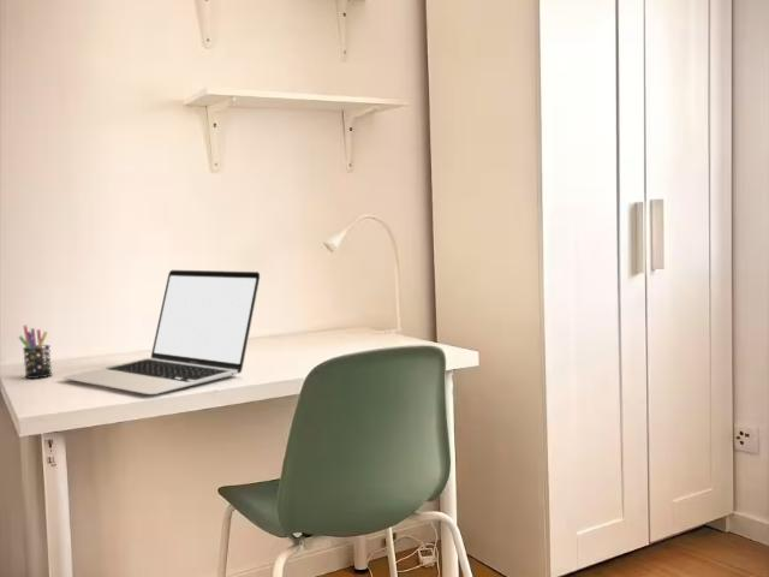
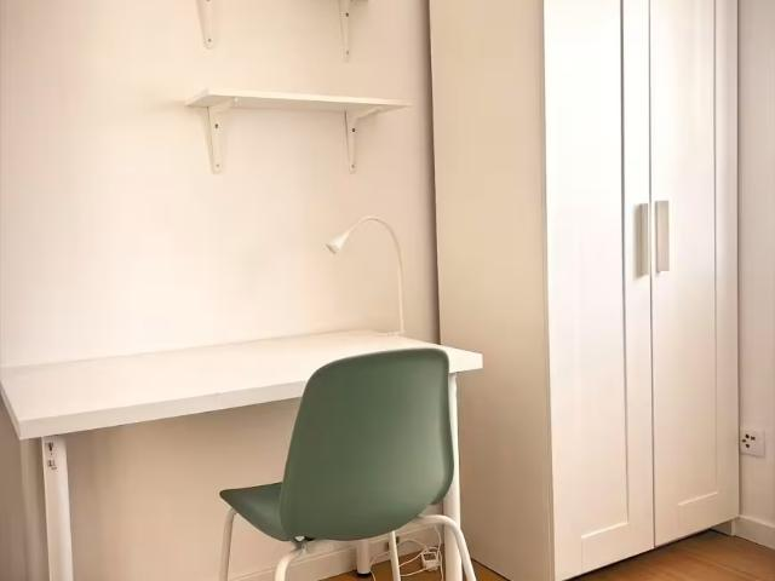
- laptop [61,269,262,395]
- pen holder [18,325,53,380]
